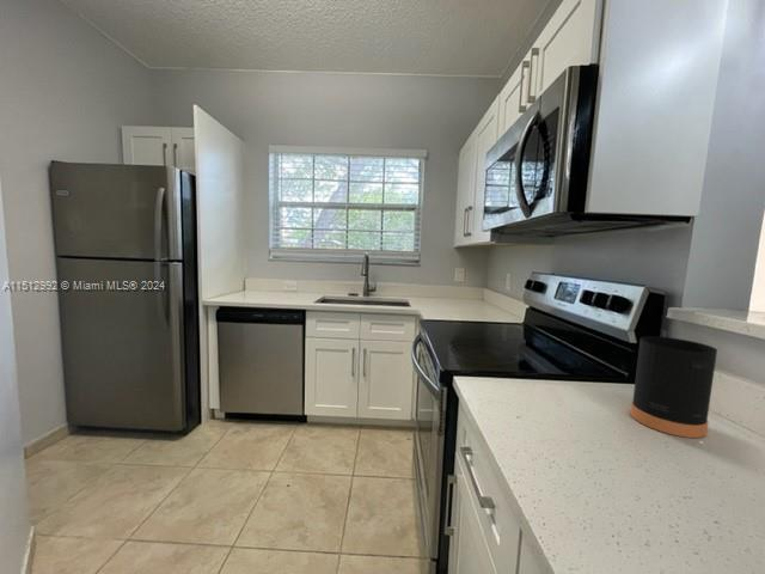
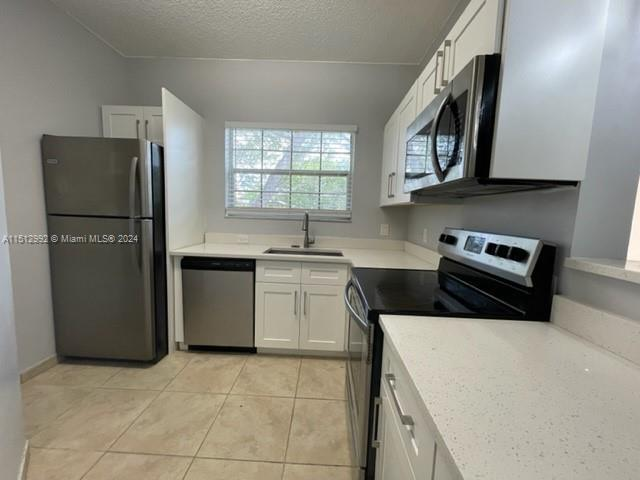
- bottle [629,306,718,439]
